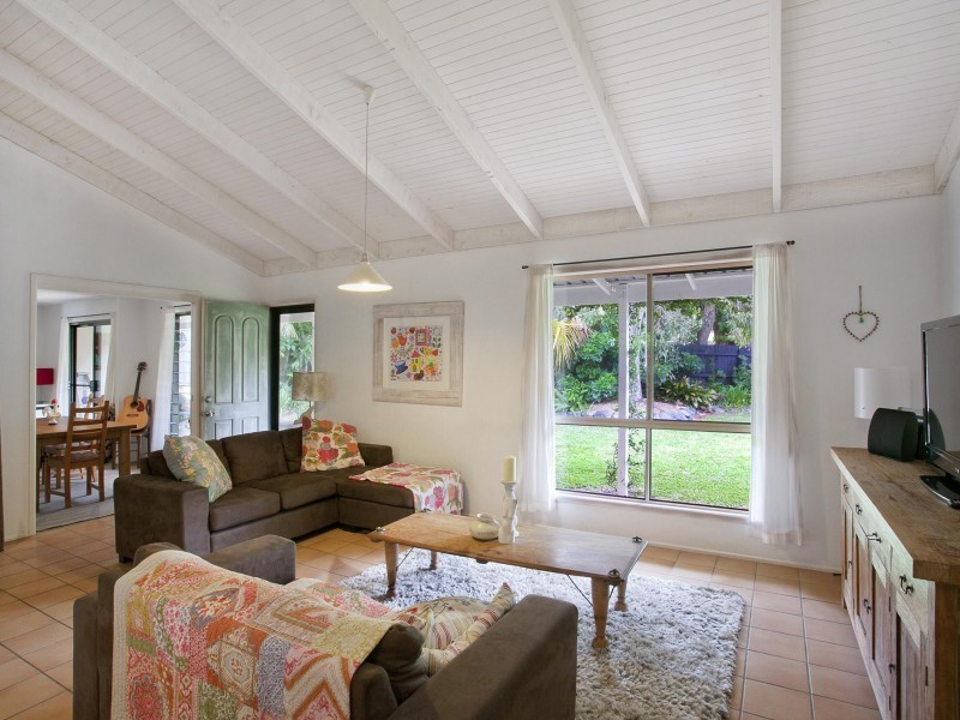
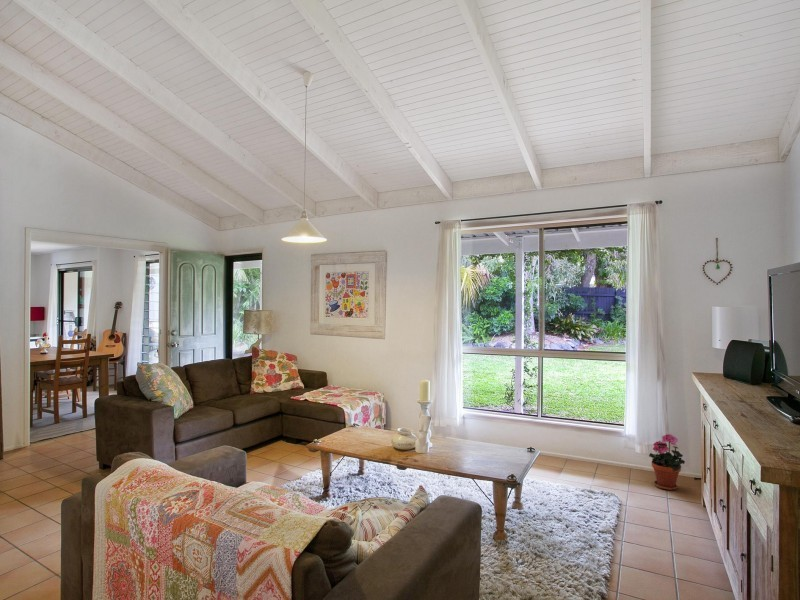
+ potted plant [648,433,686,491]
